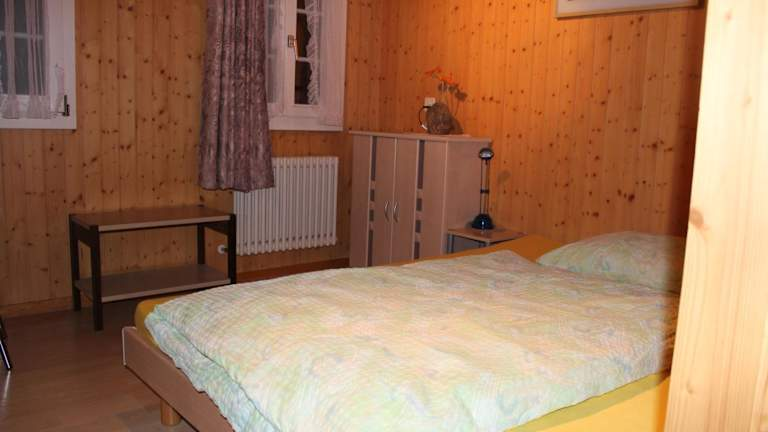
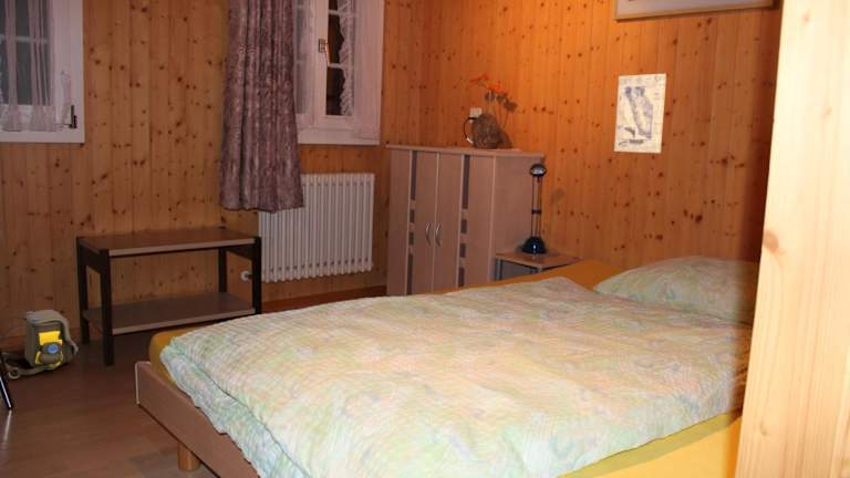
+ shoulder bag [0,309,79,380]
+ wall art [613,73,667,154]
